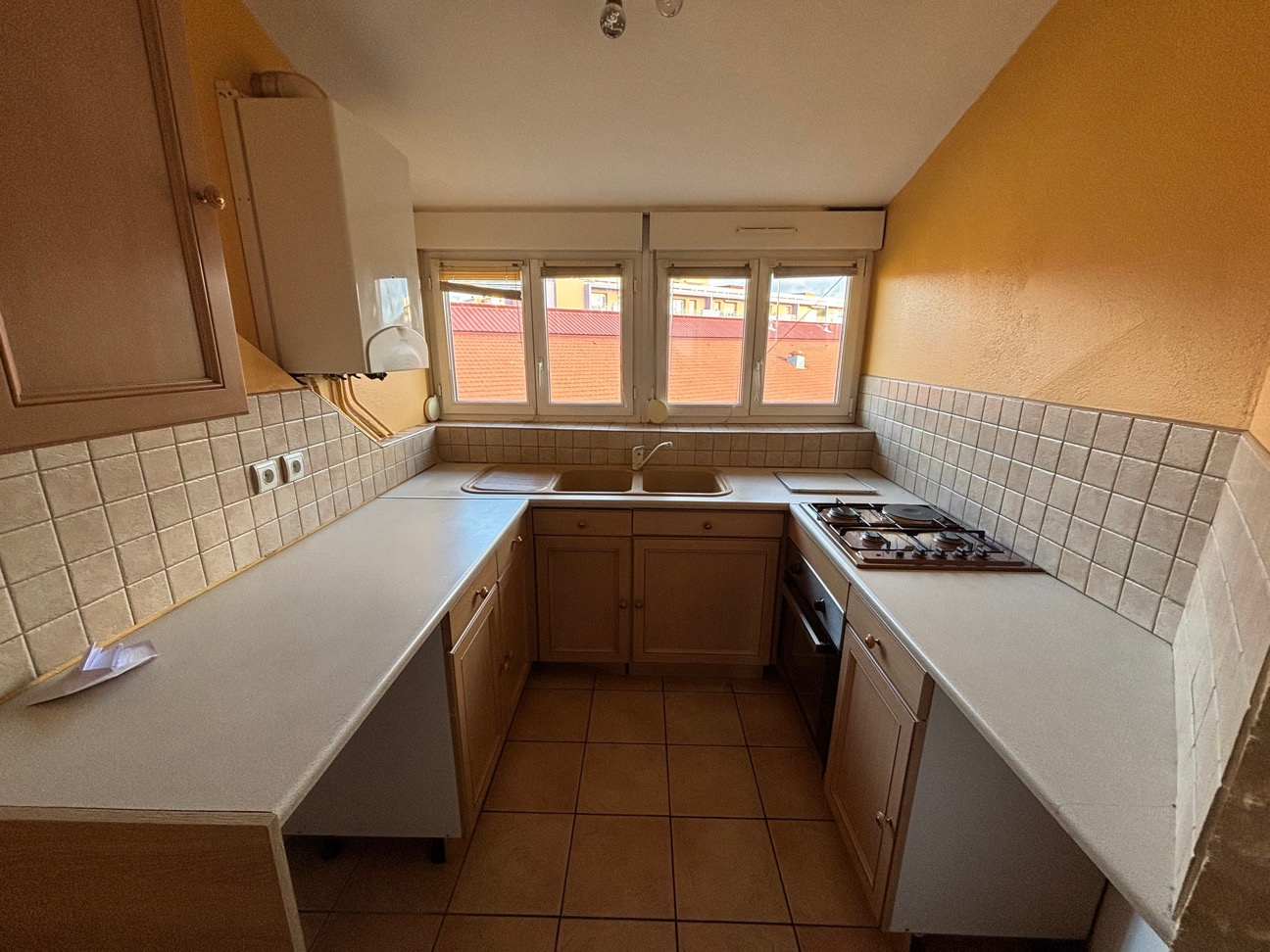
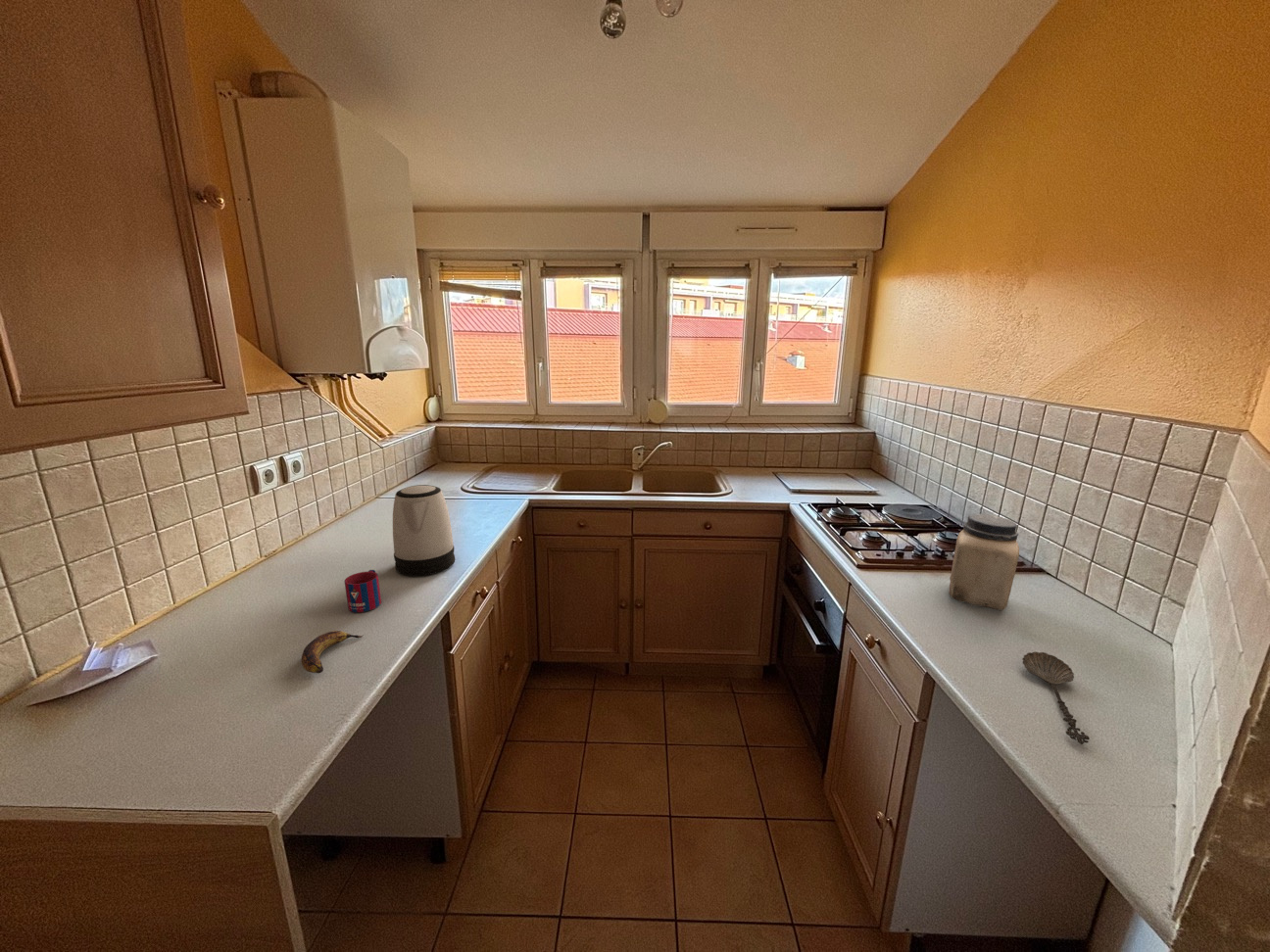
+ mug [343,569,382,613]
+ banana [301,630,365,674]
+ jar [948,513,1020,611]
+ spoon [1021,651,1091,745]
+ kettle [392,484,456,577]
